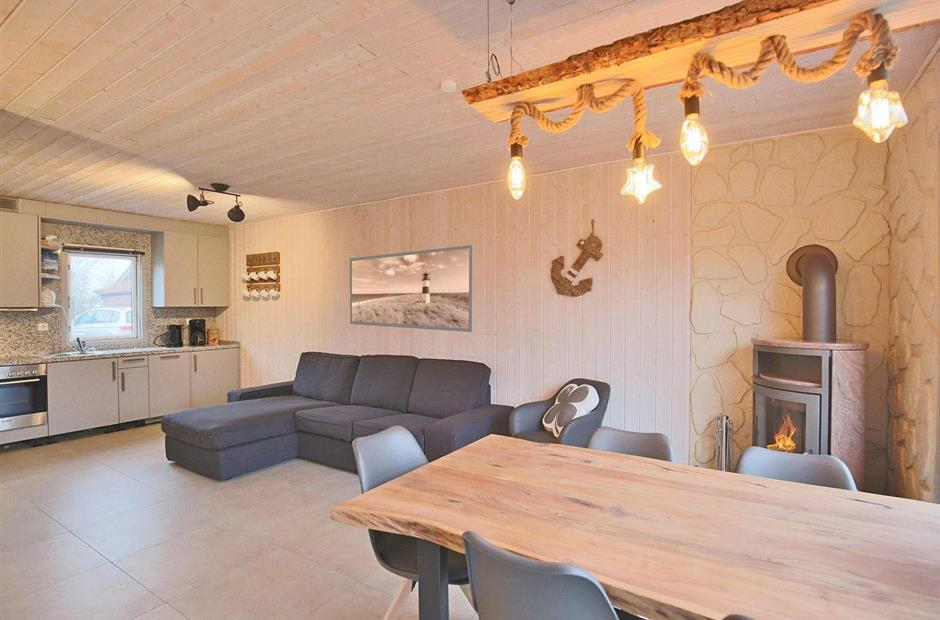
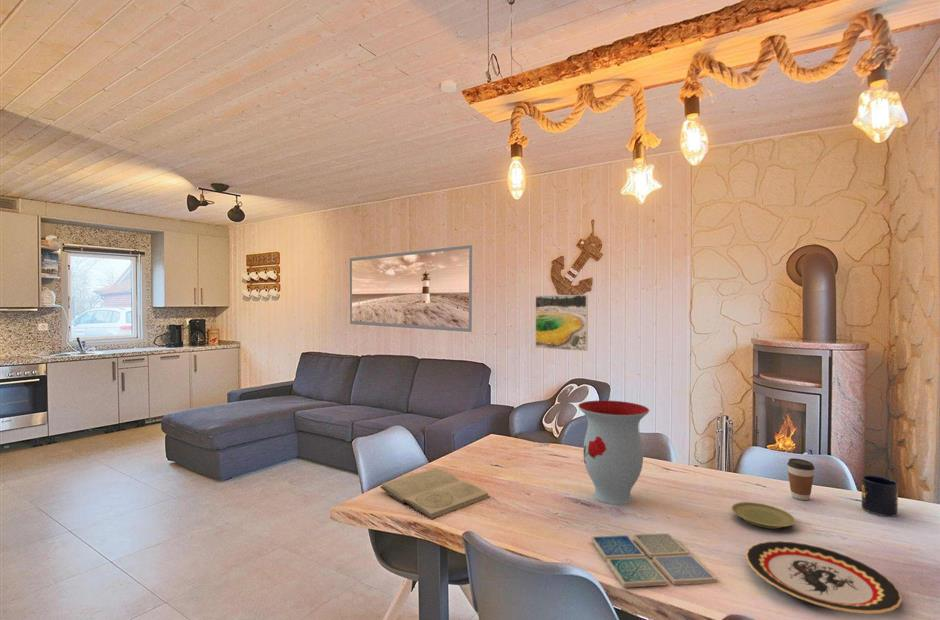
+ mug [861,474,899,518]
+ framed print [534,294,589,352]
+ plate [745,540,903,615]
+ book [379,467,491,521]
+ drink coaster [590,532,718,589]
+ coffee cup [786,457,816,501]
+ plate [731,501,797,530]
+ vase [577,399,650,506]
